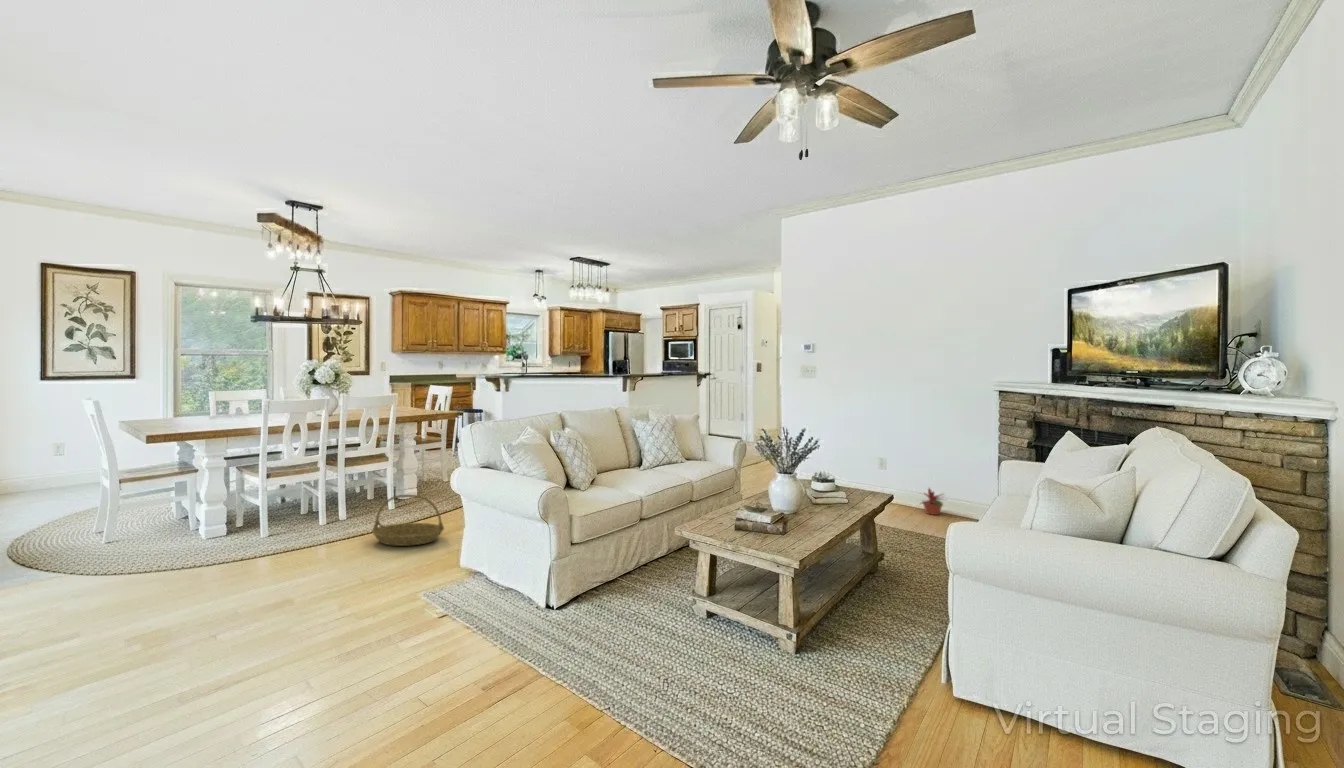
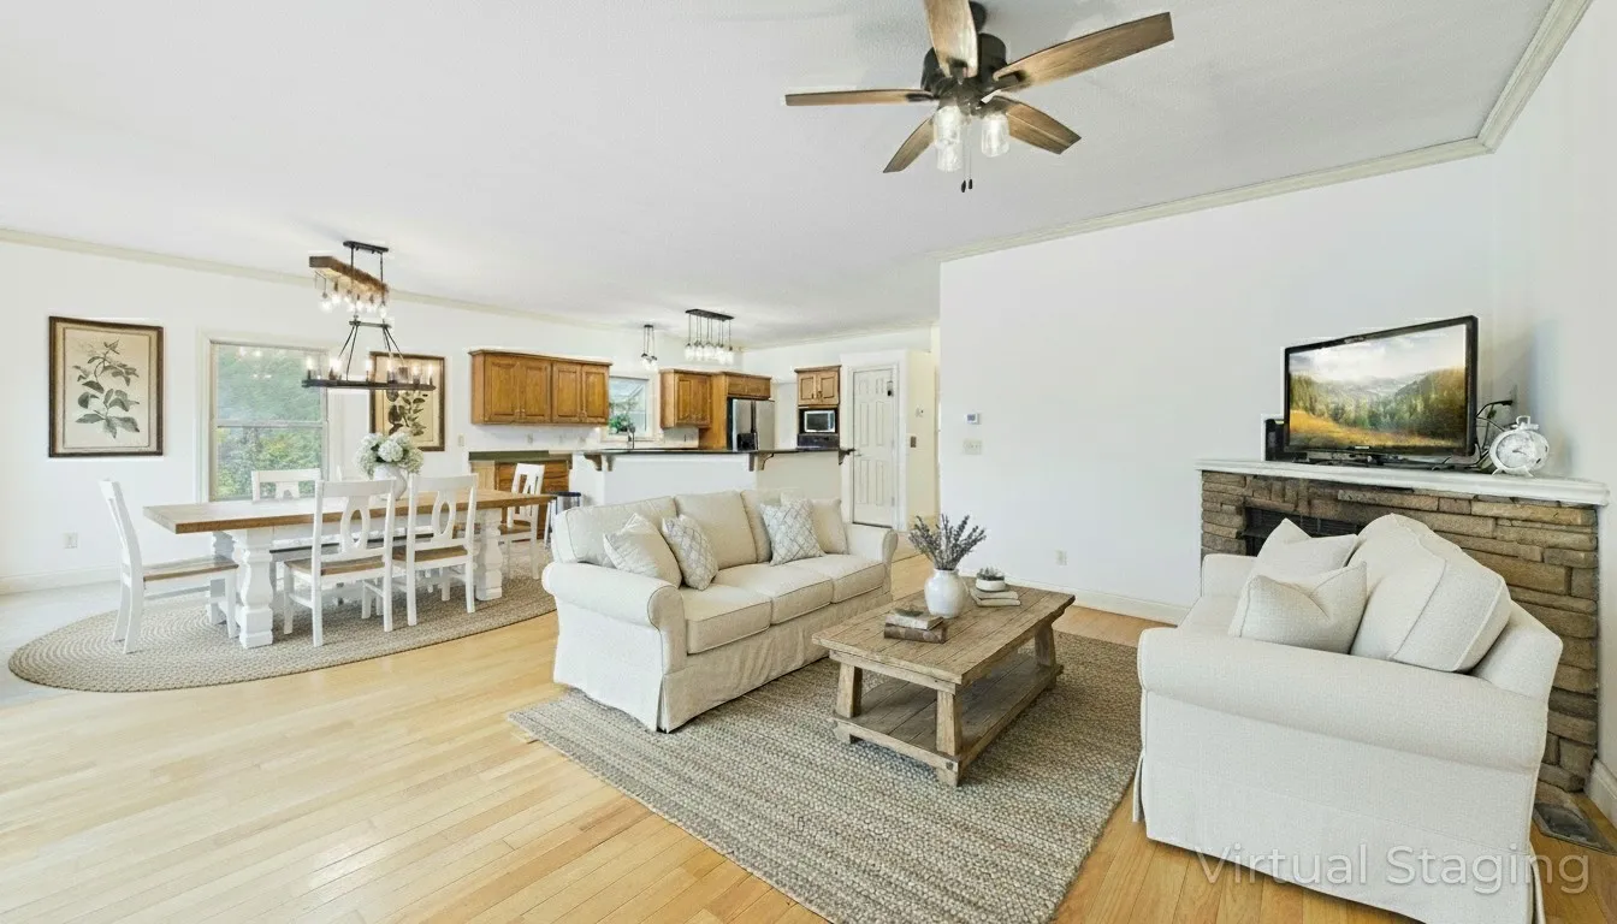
- basket [371,494,445,547]
- potted plant [916,487,947,516]
